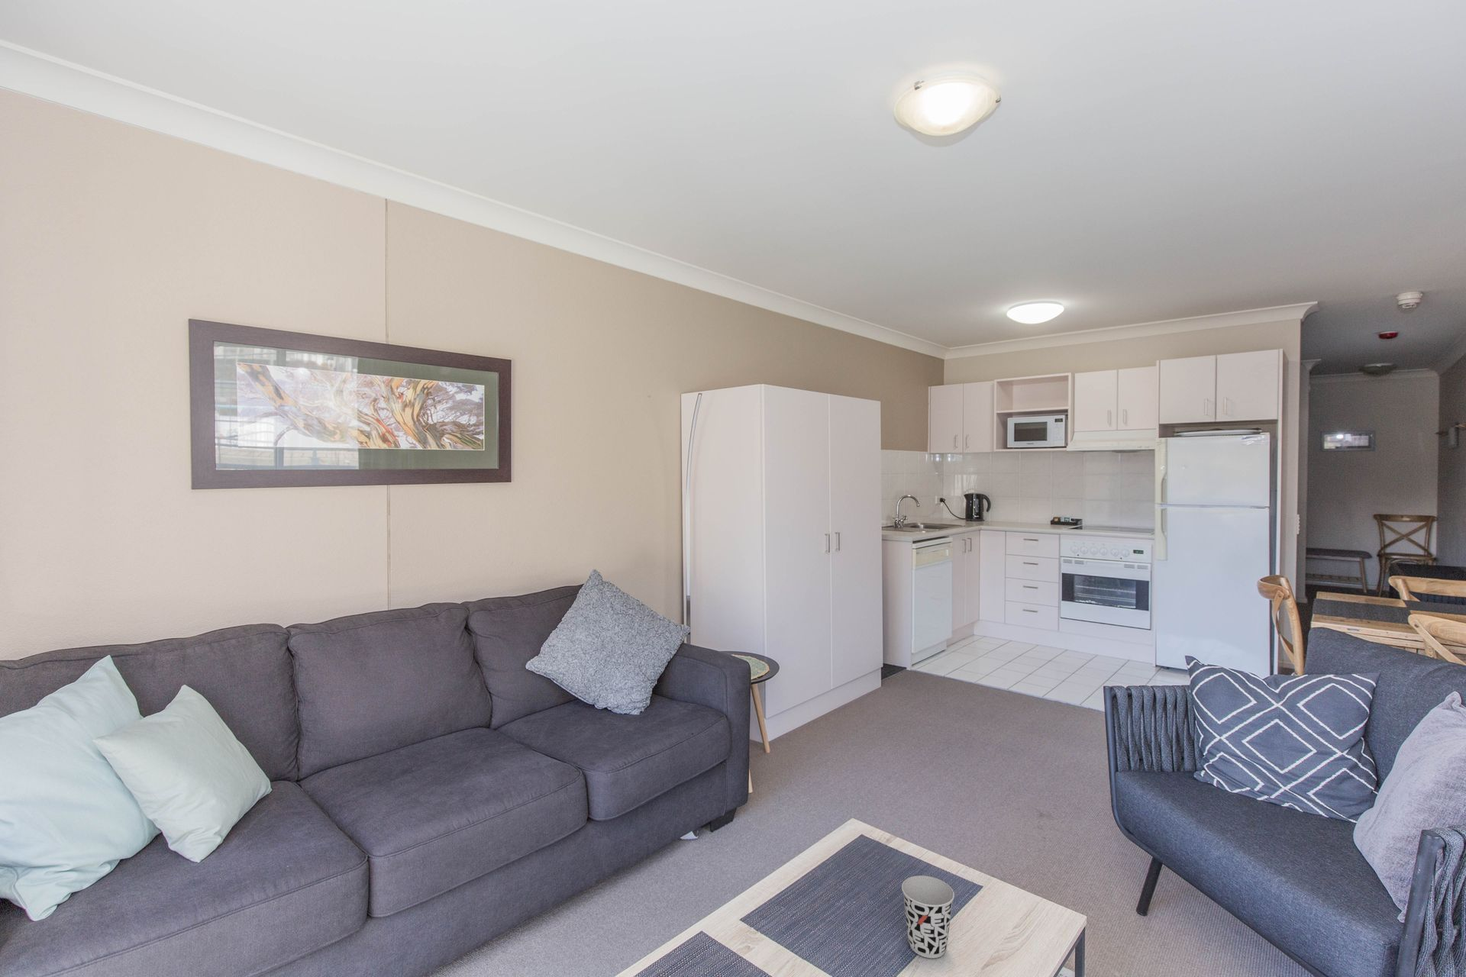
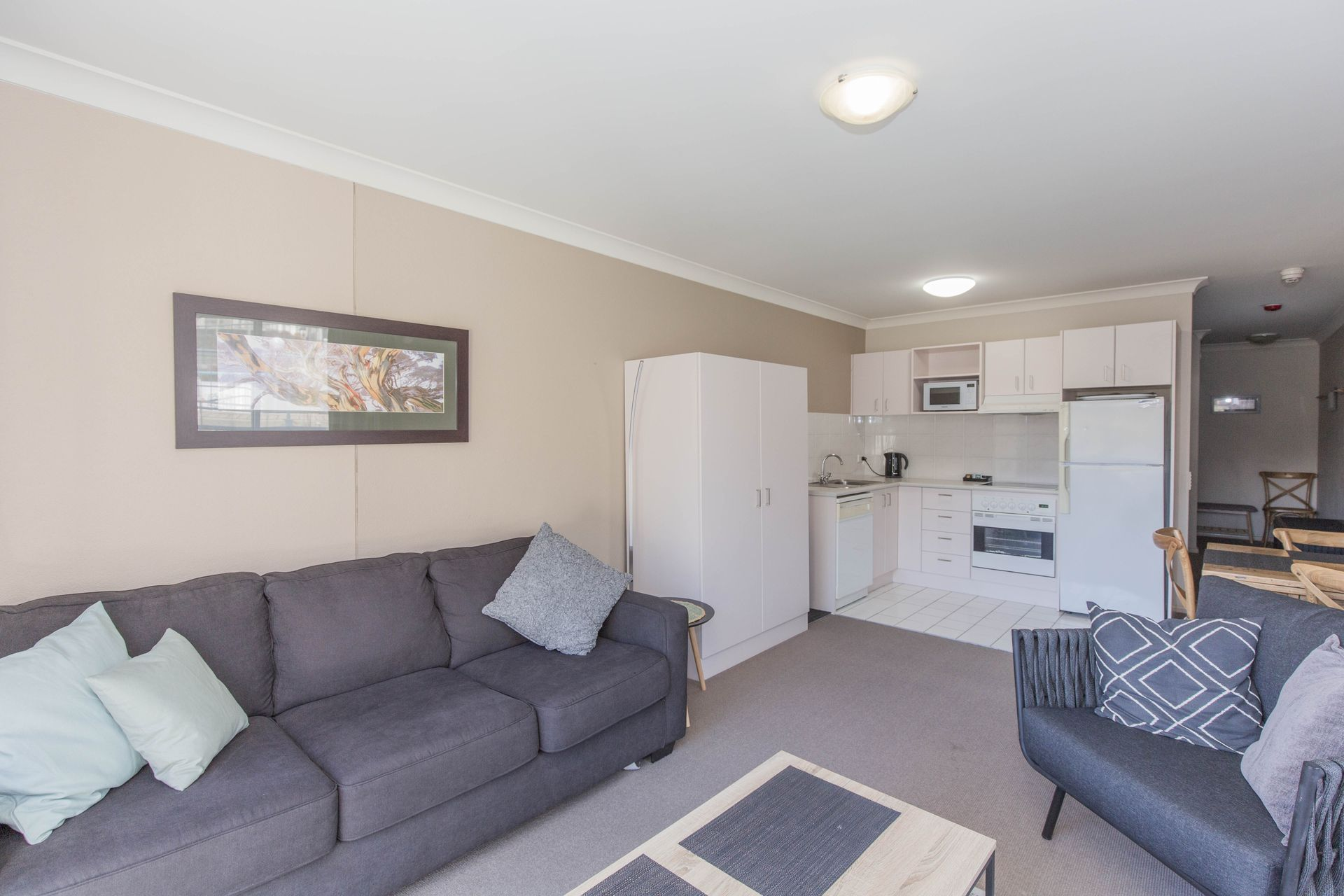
- cup [901,875,956,958]
